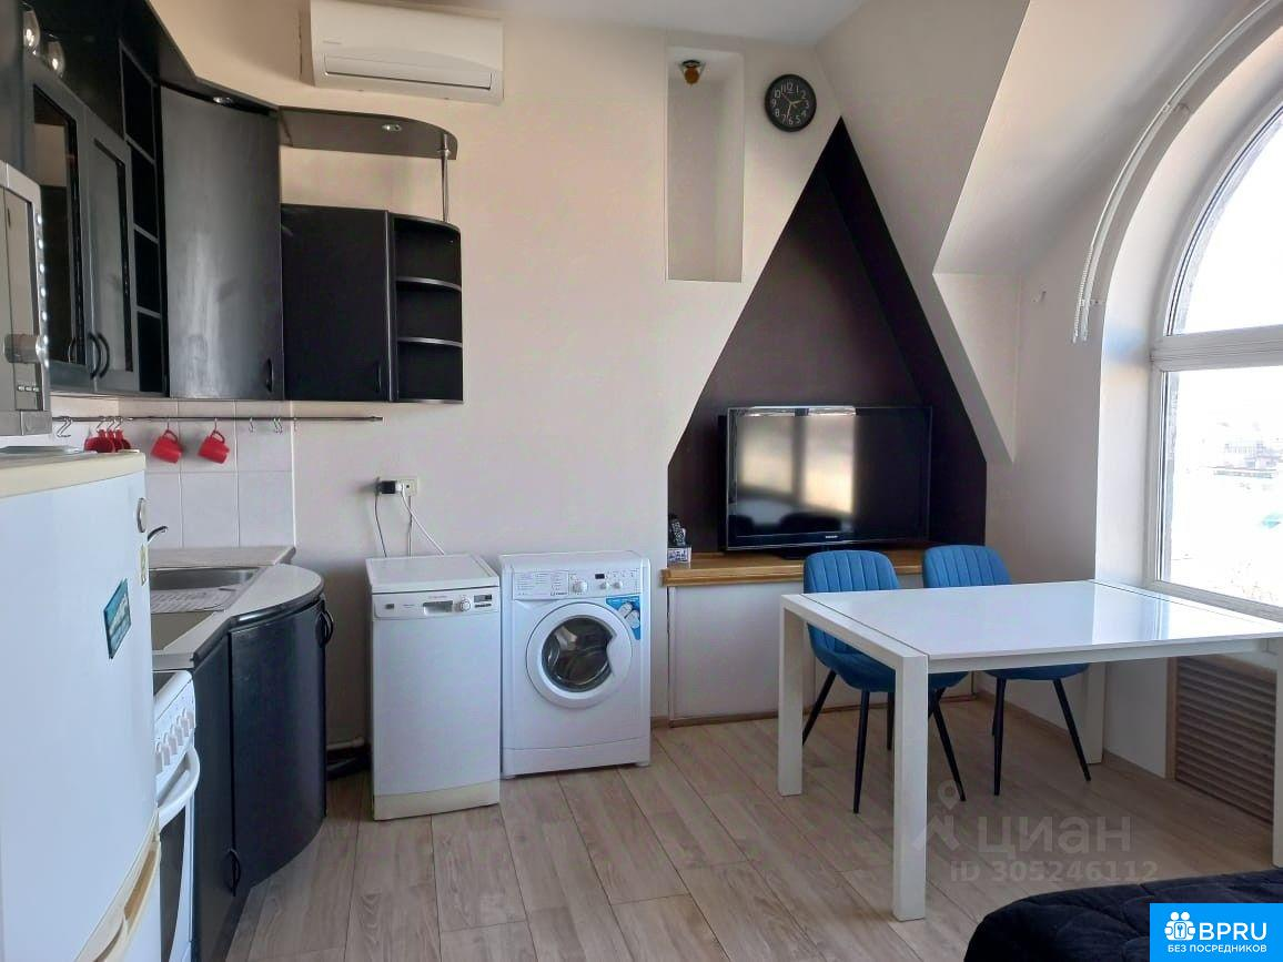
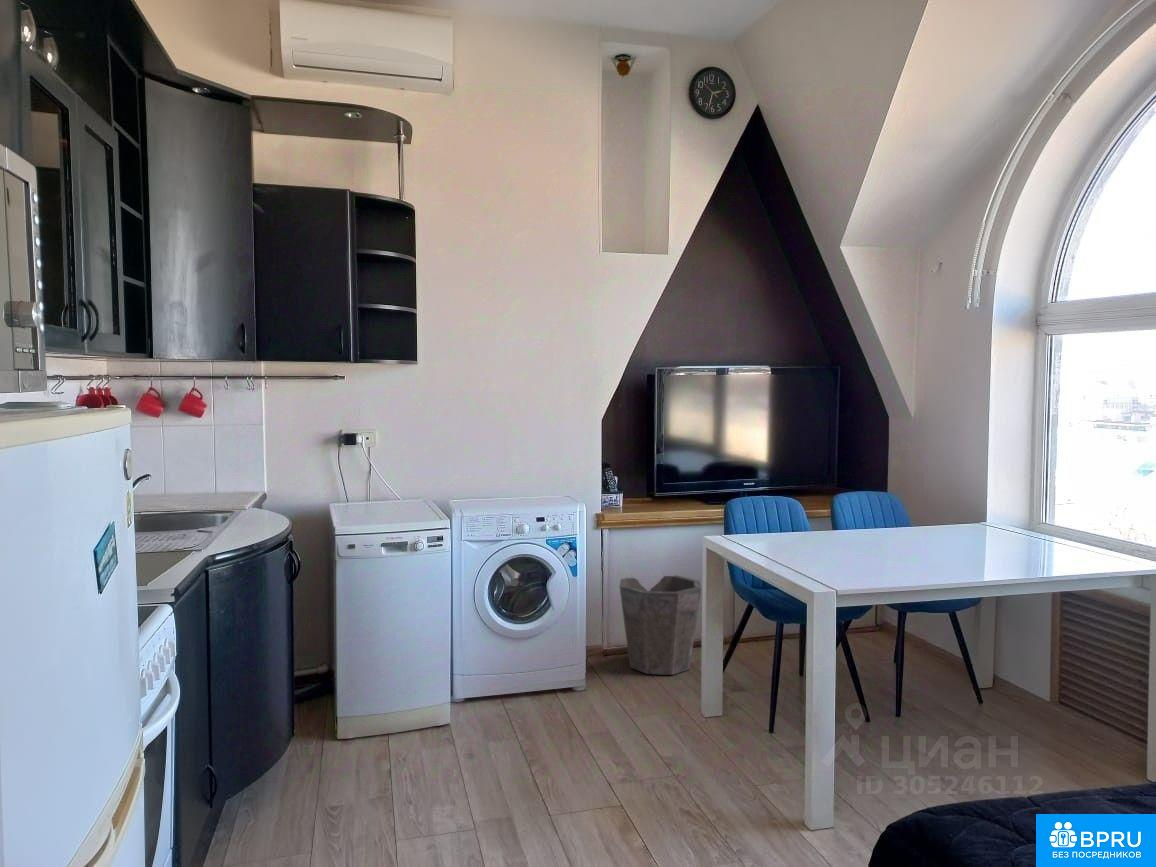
+ waste bin [618,574,702,676]
